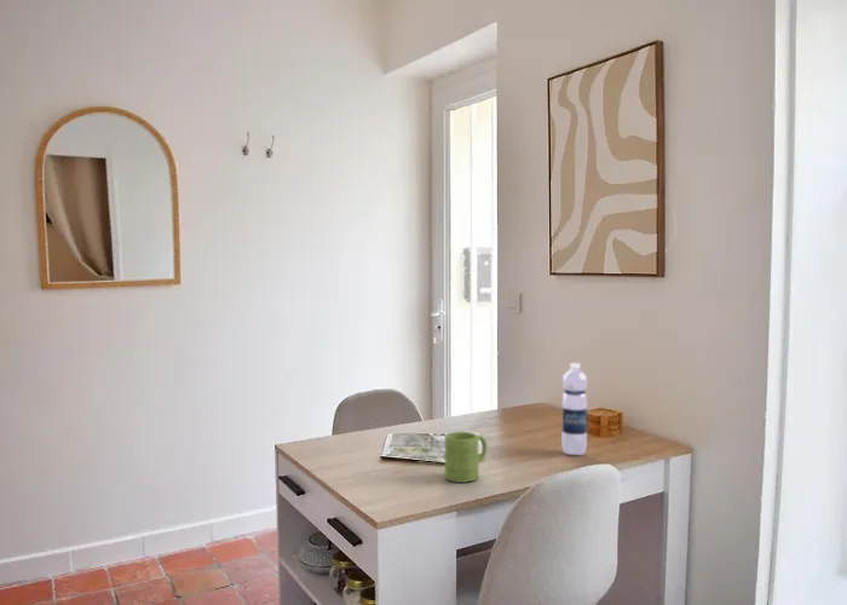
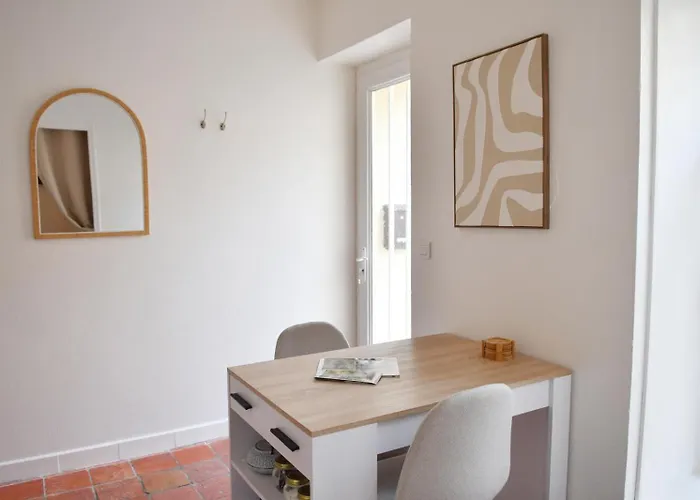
- water bottle [560,362,588,456]
- mug [443,431,489,483]
